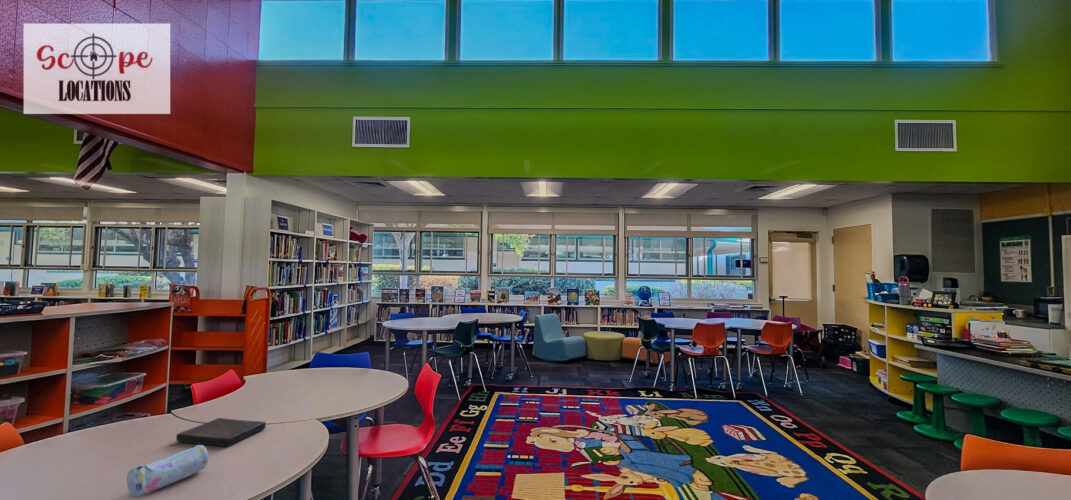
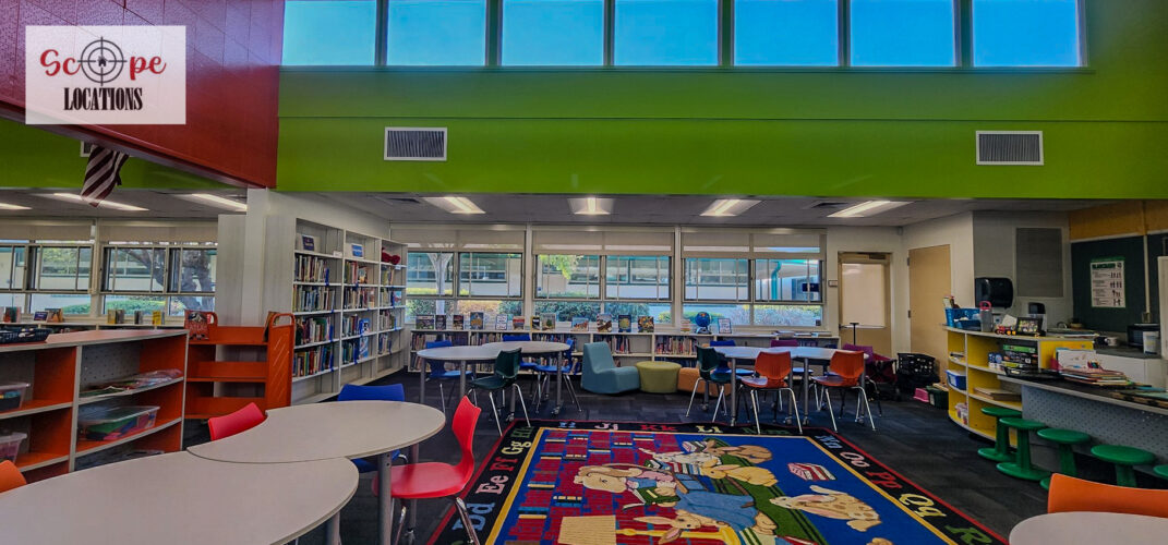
- book [175,417,267,447]
- pencil case [126,444,209,498]
